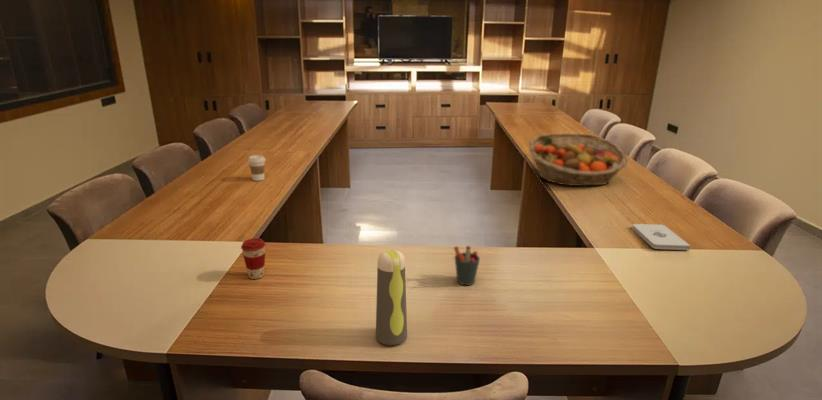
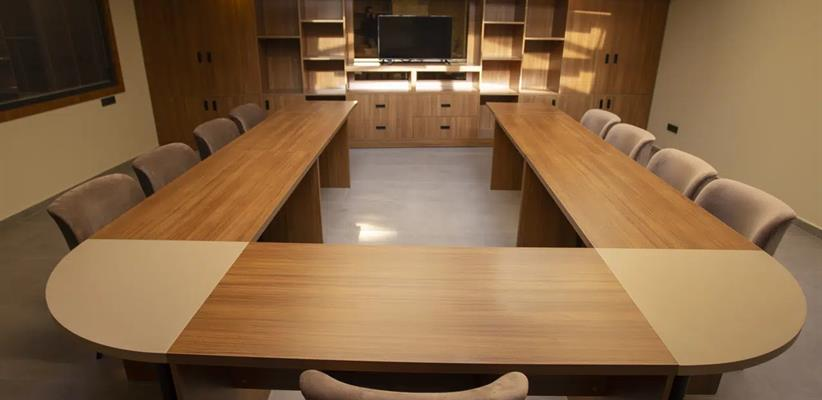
- fruit basket [528,132,629,187]
- water bottle [375,249,408,346]
- coffee cup [247,154,267,182]
- pen holder [453,245,481,286]
- coffee cup [240,237,267,280]
- notepad [631,223,691,251]
